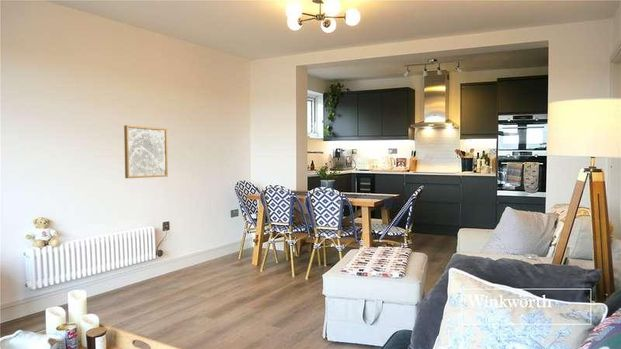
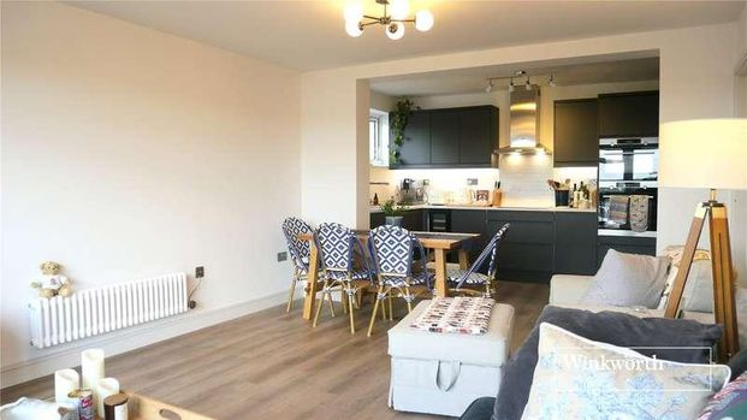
- wall art [123,124,169,179]
